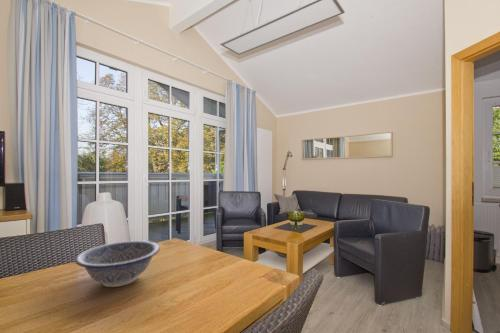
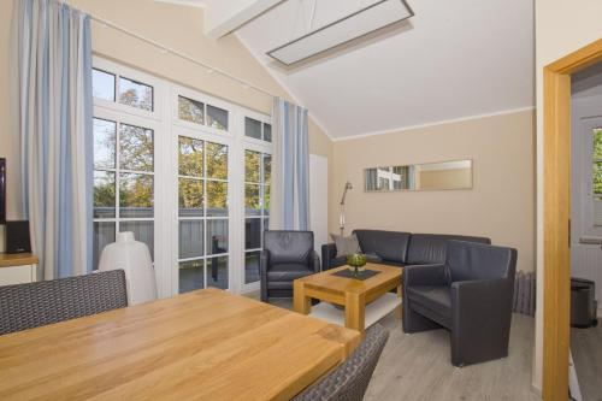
- decorative bowl [74,240,161,288]
